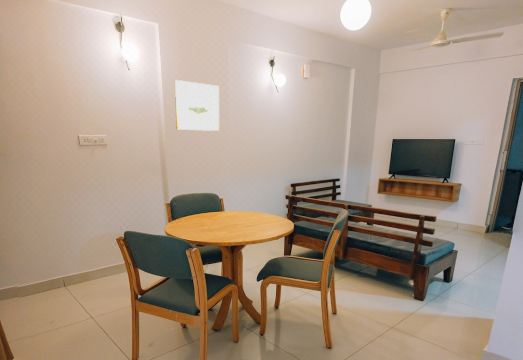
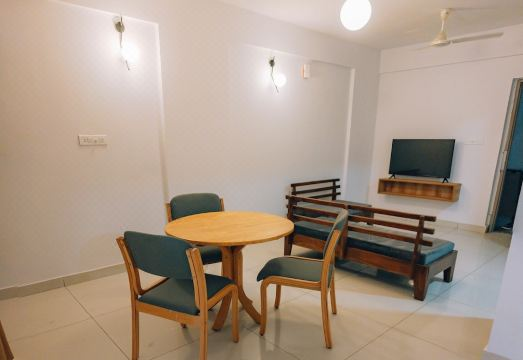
- wall art [174,79,220,132]
